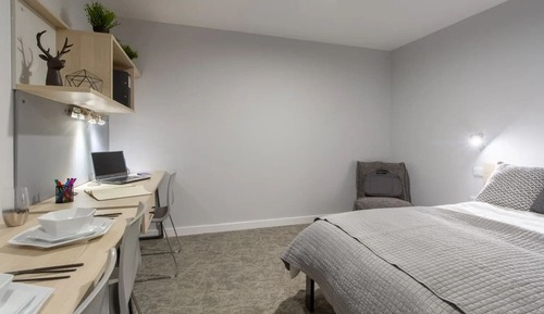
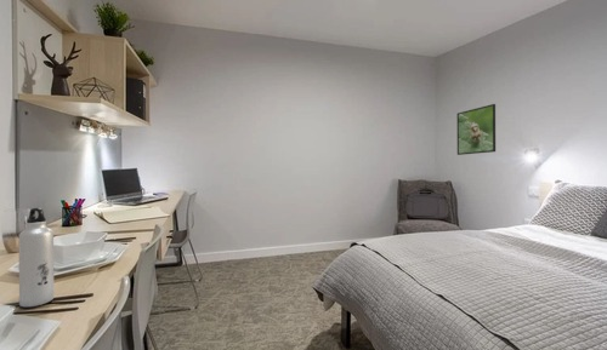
+ water bottle [18,207,55,308]
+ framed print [456,103,497,156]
